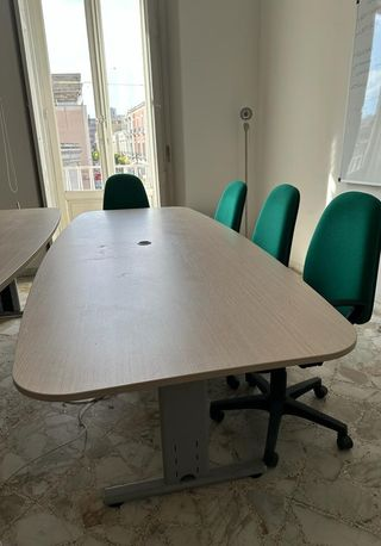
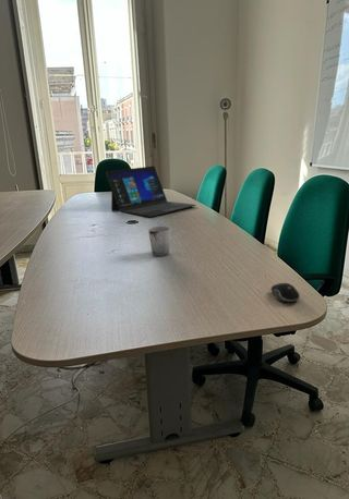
+ computer mouse [270,282,301,303]
+ cup [147,226,171,257]
+ laptop [105,166,197,218]
